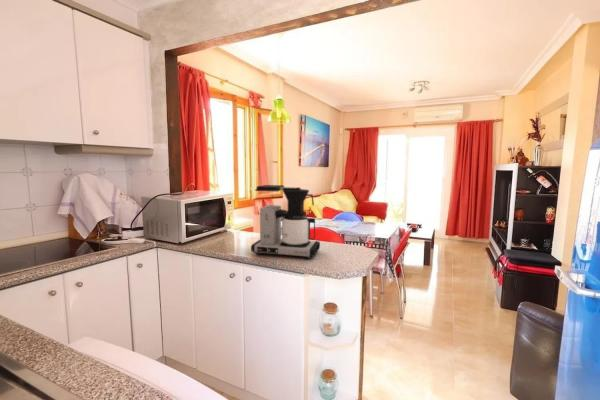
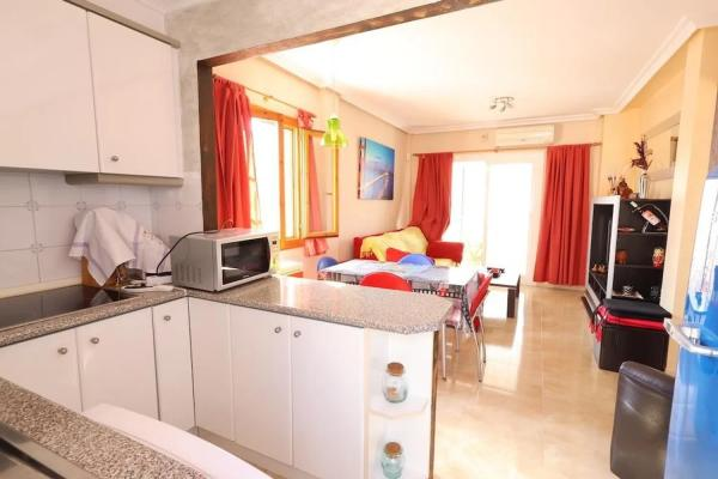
- coffee maker [250,184,321,260]
